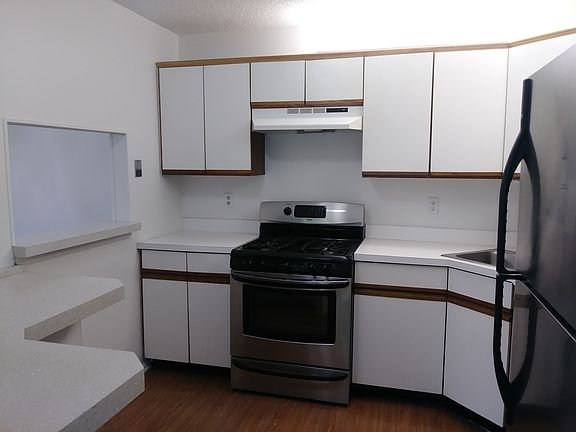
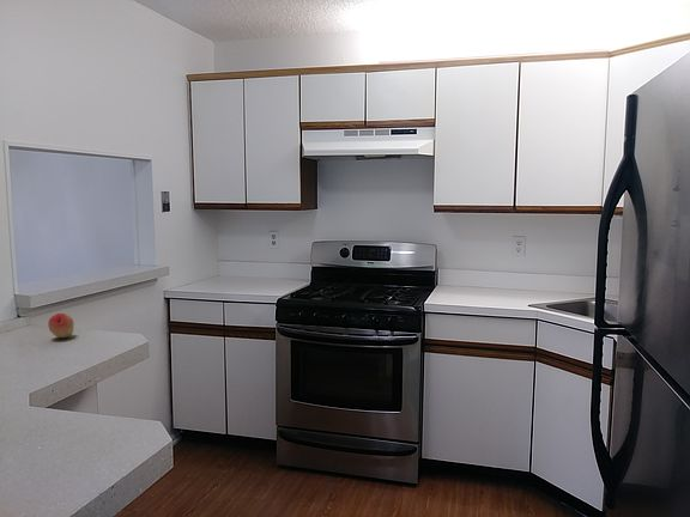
+ fruit [47,312,74,339]
